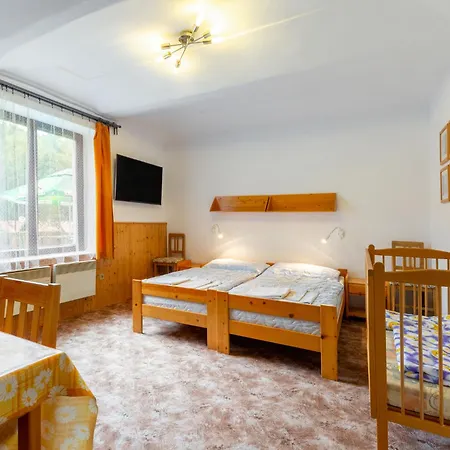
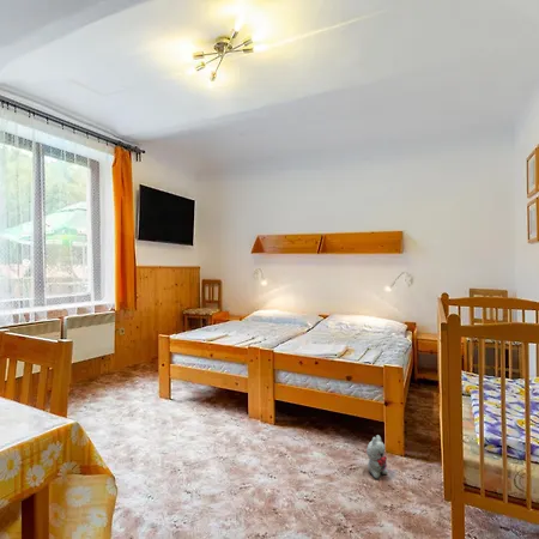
+ plush toy [365,434,389,480]
